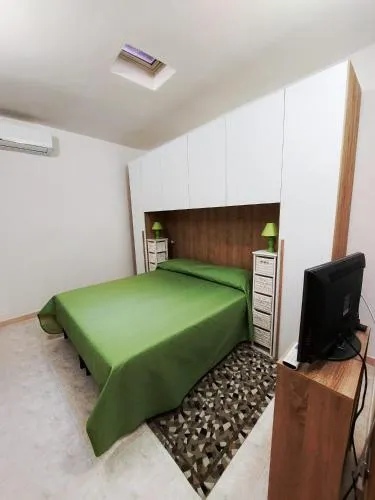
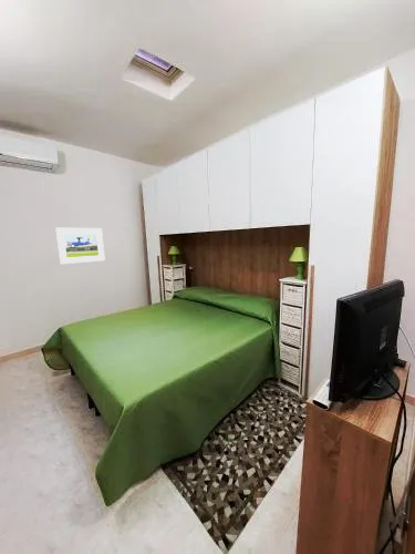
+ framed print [54,227,106,265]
